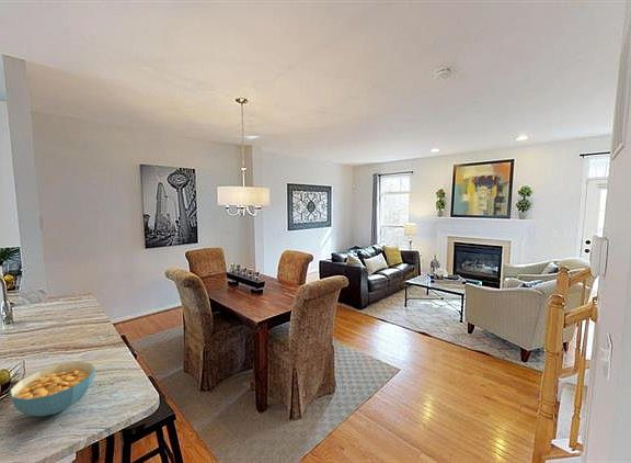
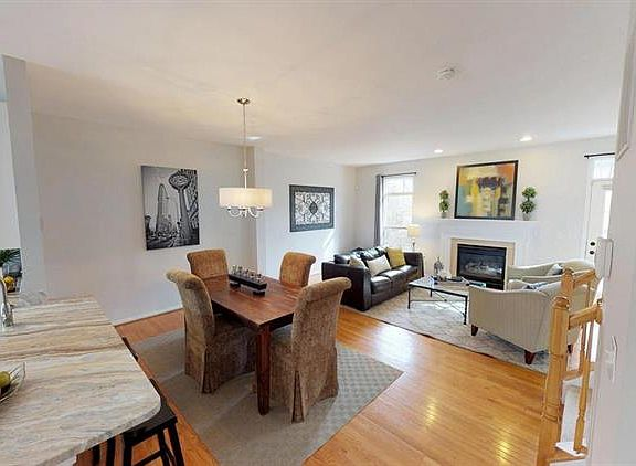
- cereal bowl [9,361,96,417]
